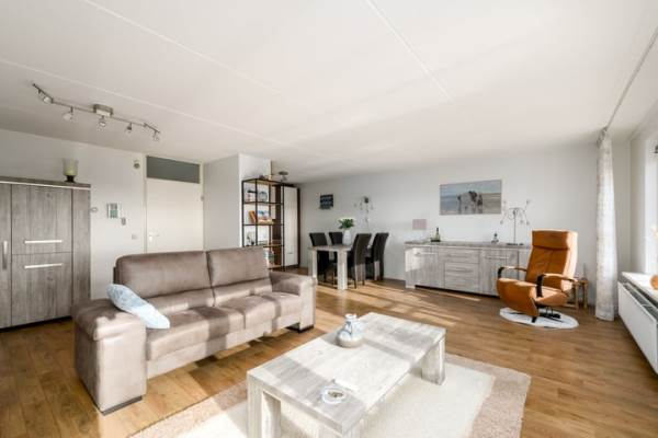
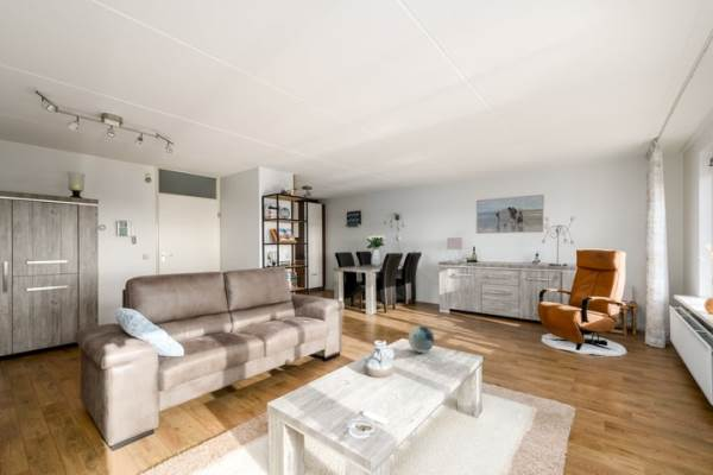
+ decorative orb [408,324,435,354]
